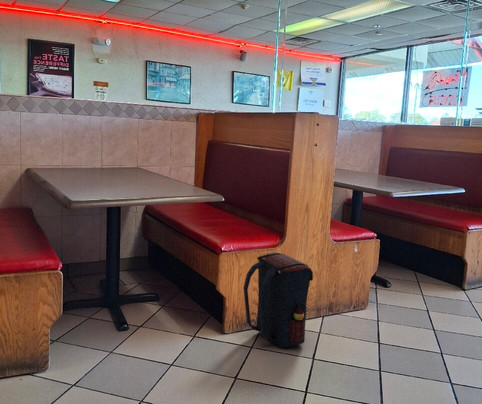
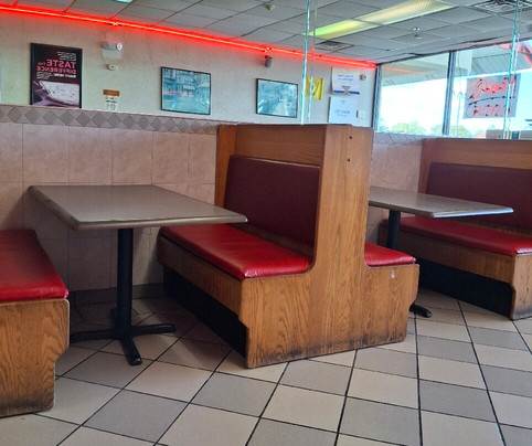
- satchel [243,252,314,349]
